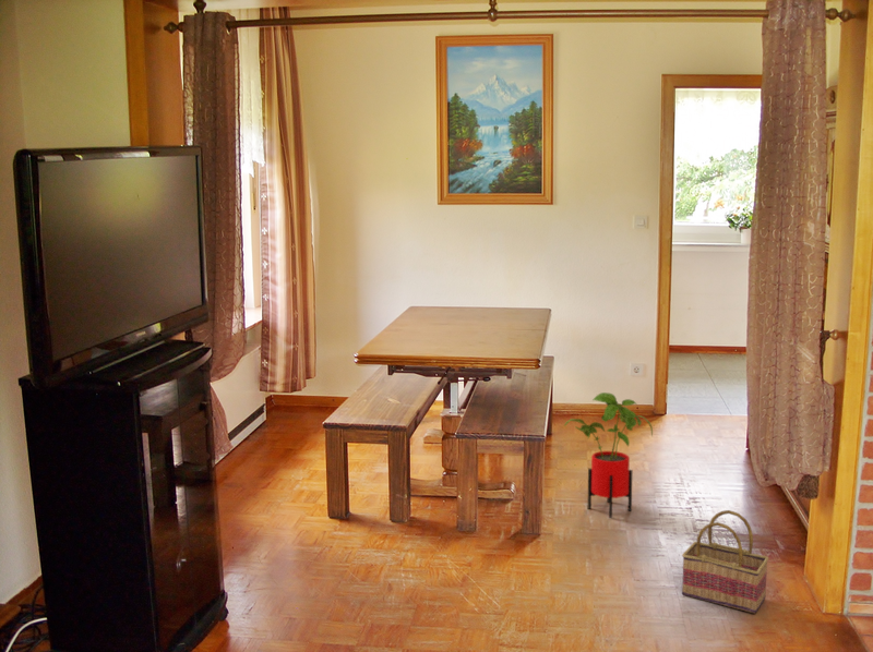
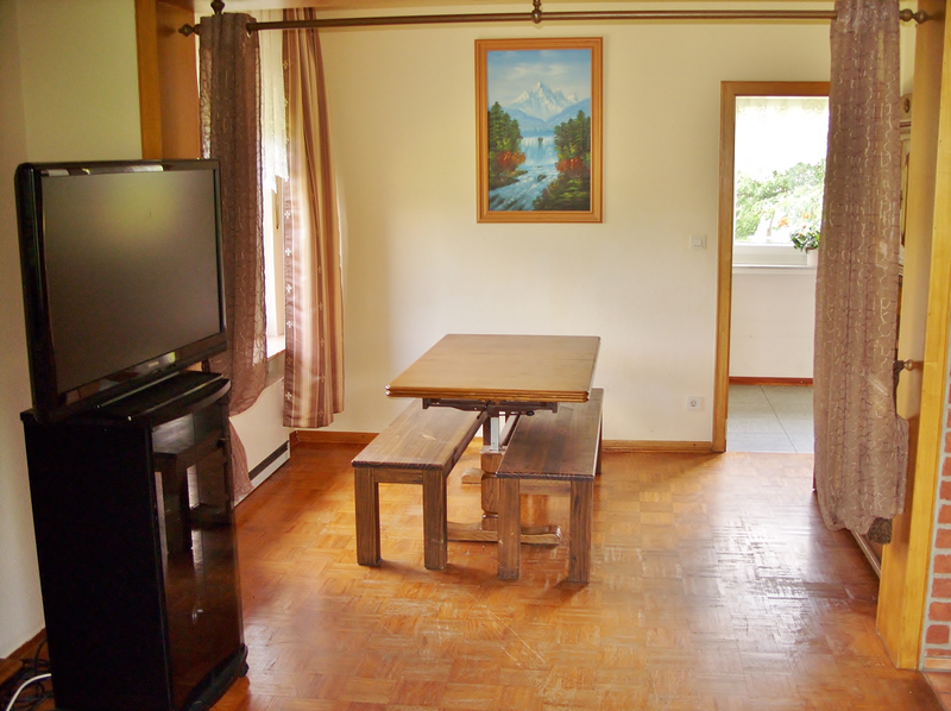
- house plant [563,391,654,519]
- basket [681,509,769,614]
